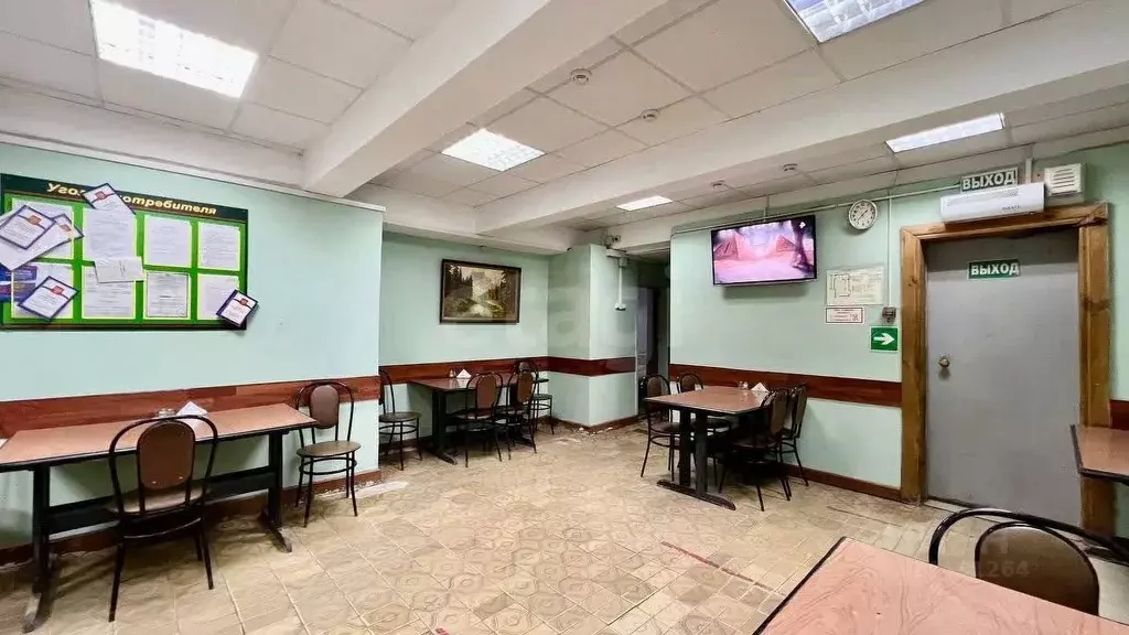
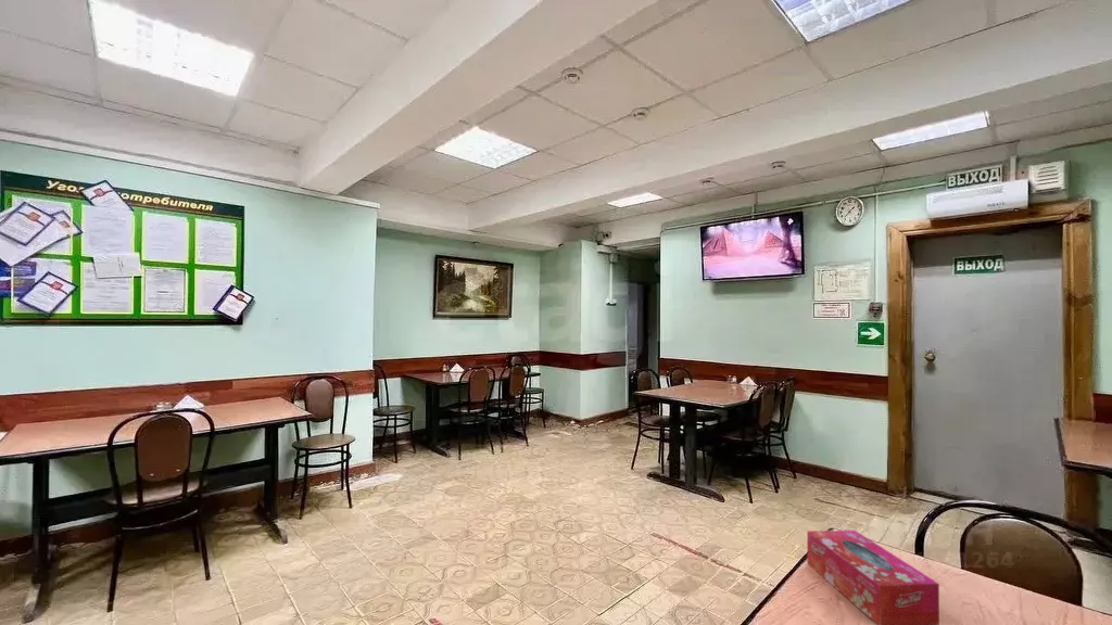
+ tissue box [806,530,940,625]
